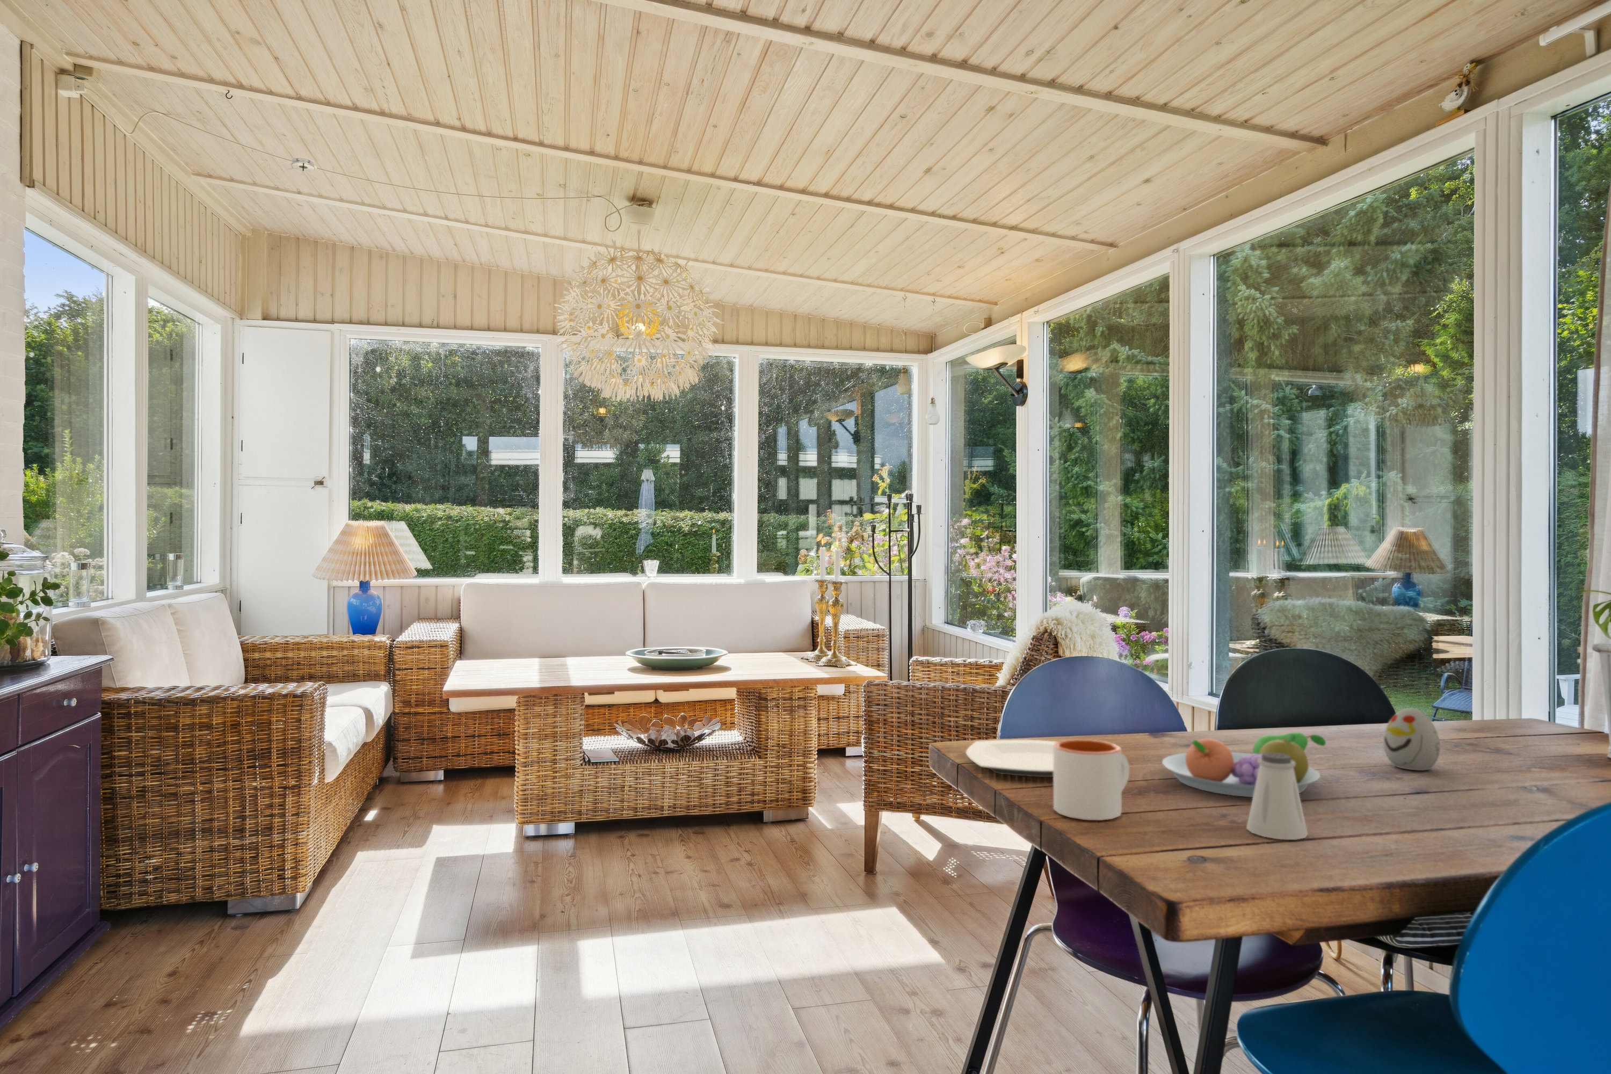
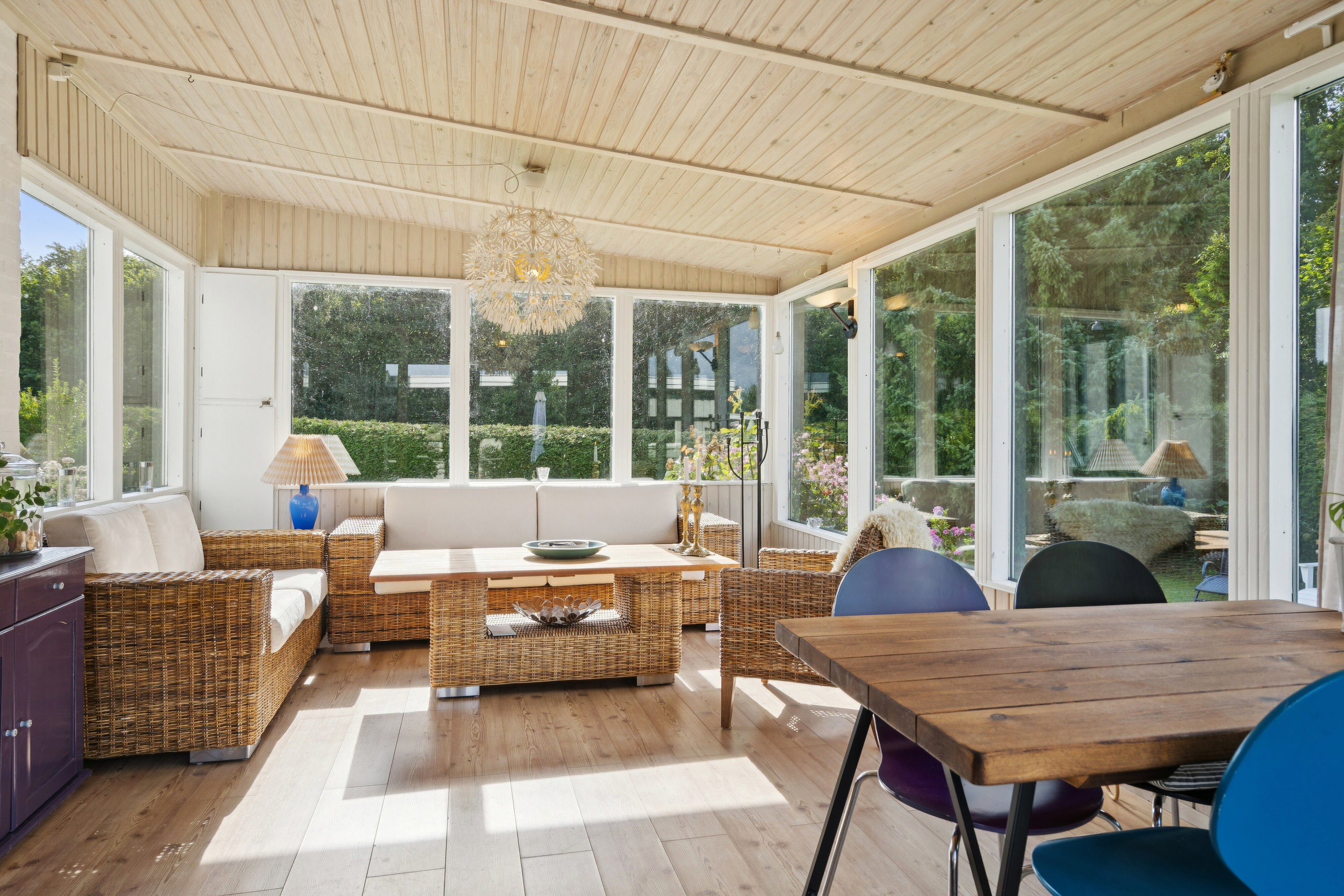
- plate [966,740,1058,778]
- mug [1054,738,1130,821]
- fruit bowl [1162,732,1327,798]
- decorative egg [1383,707,1441,771]
- saltshaker [1245,753,1308,840]
- smoke detector [288,157,318,171]
